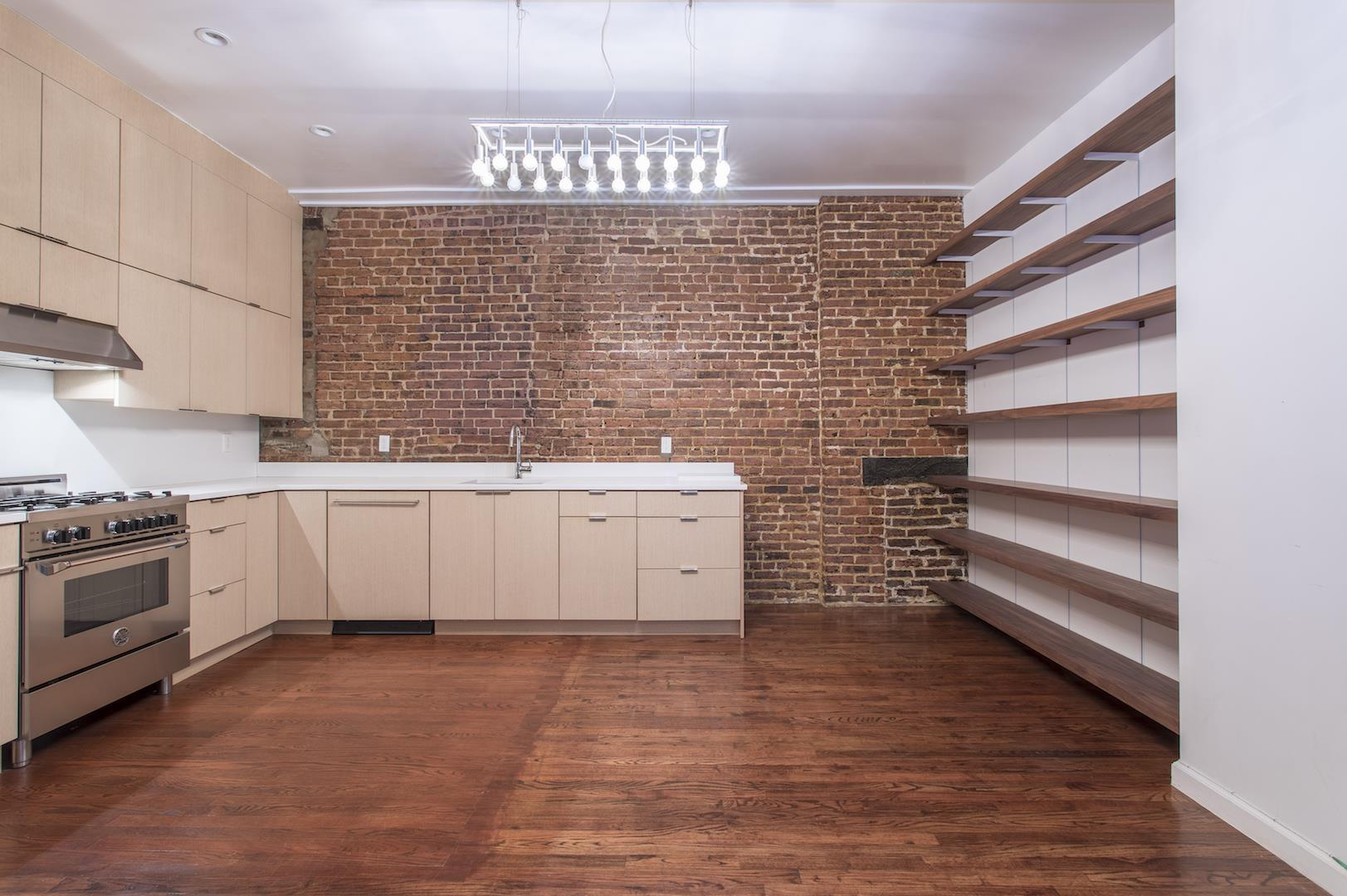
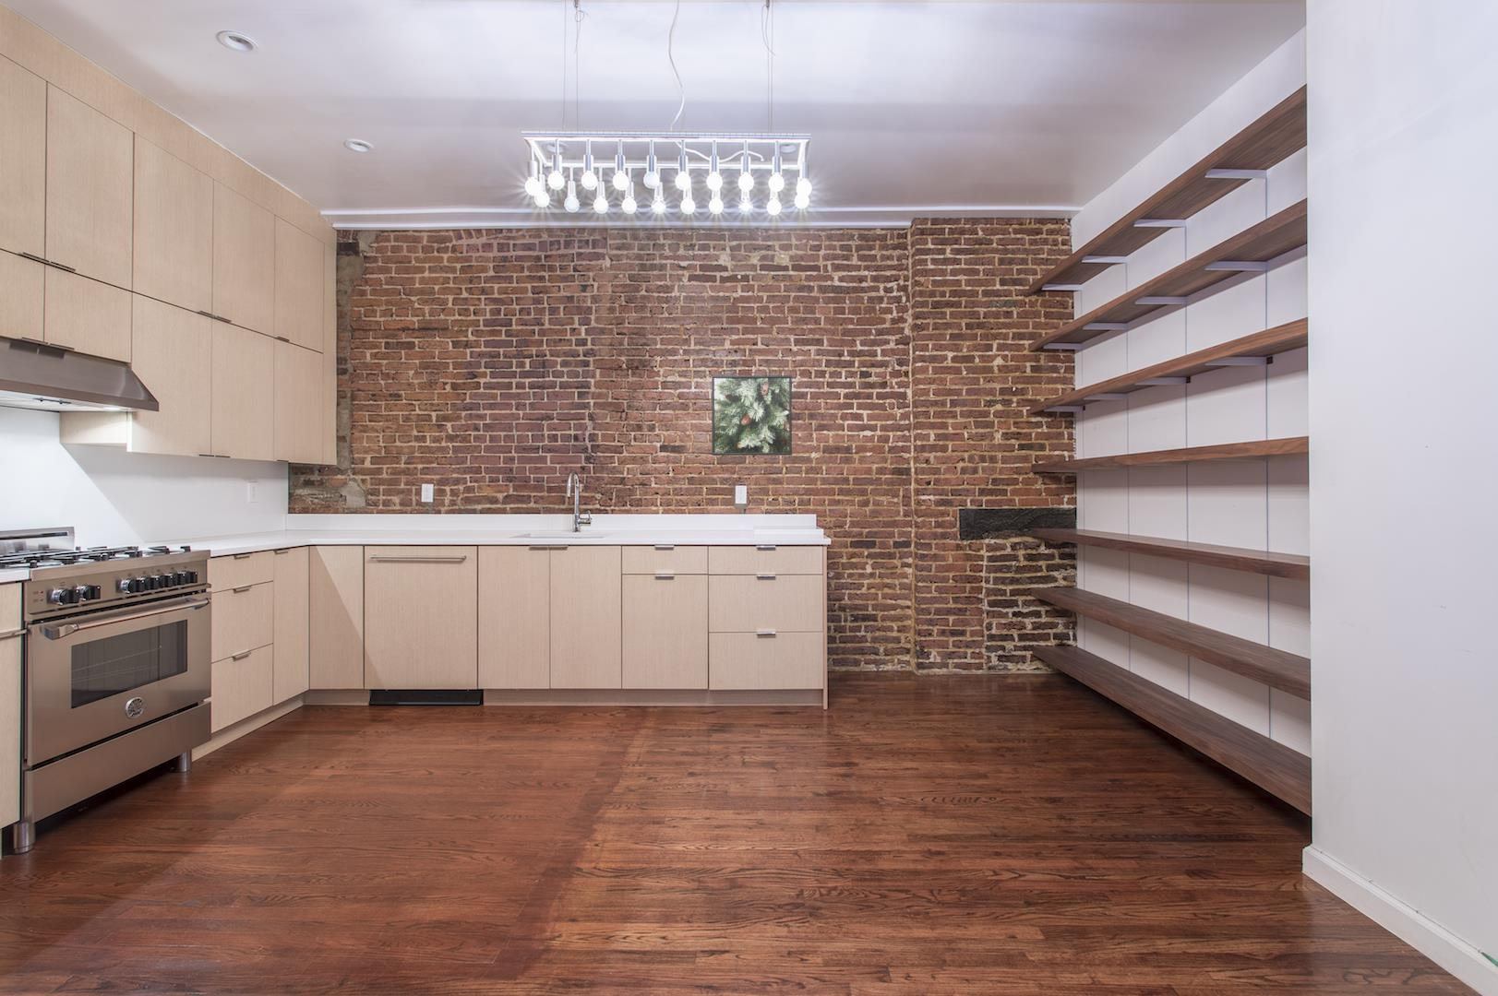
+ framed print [711,375,793,457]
